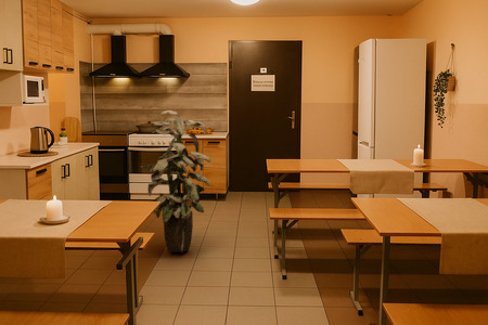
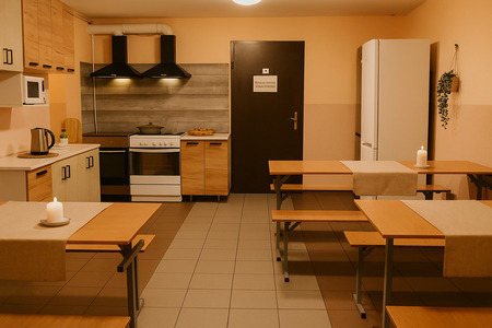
- indoor plant [140,109,211,253]
